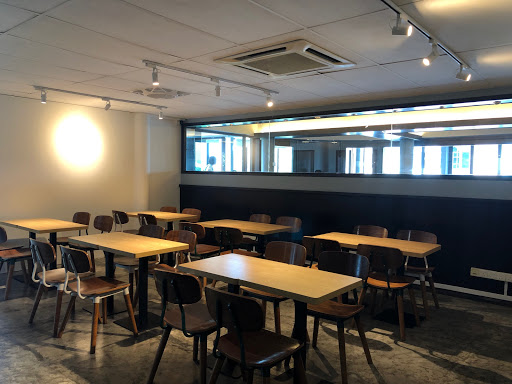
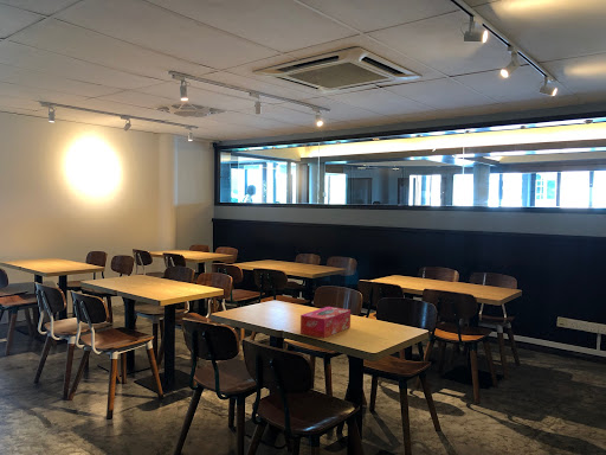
+ tissue box [299,306,352,339]
